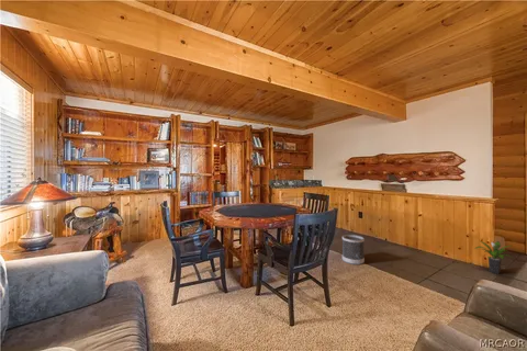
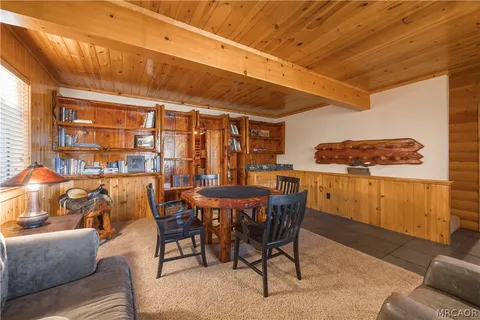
- potted plant [473,240,515,275]
- wastebasket [341,234,366,265]
